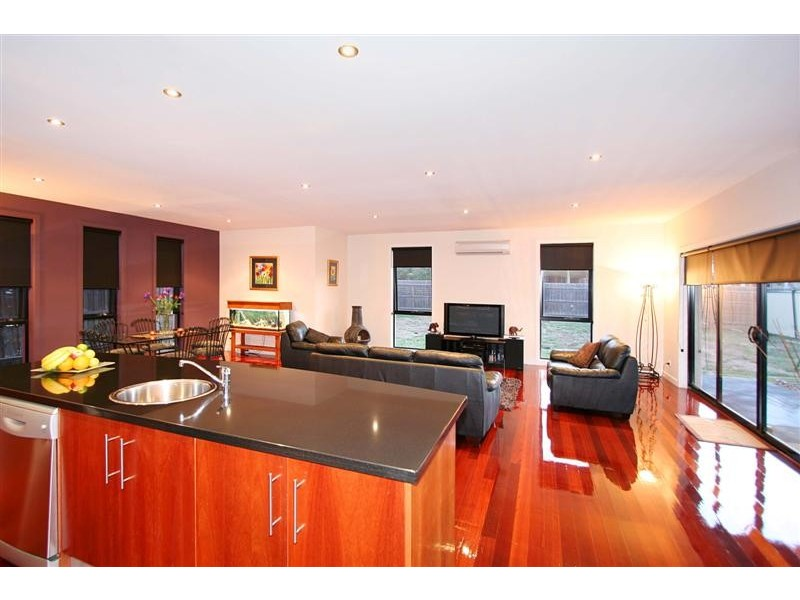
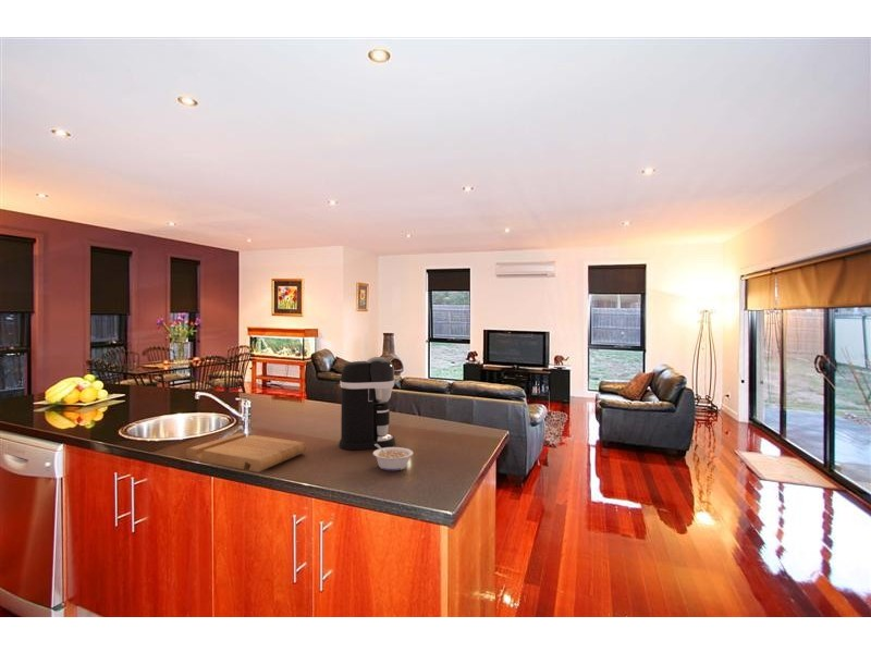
+ coffee maker [338,356,396,452]
+ cutting board [185,432,307,473]
+ legume [372,444,414,471]
